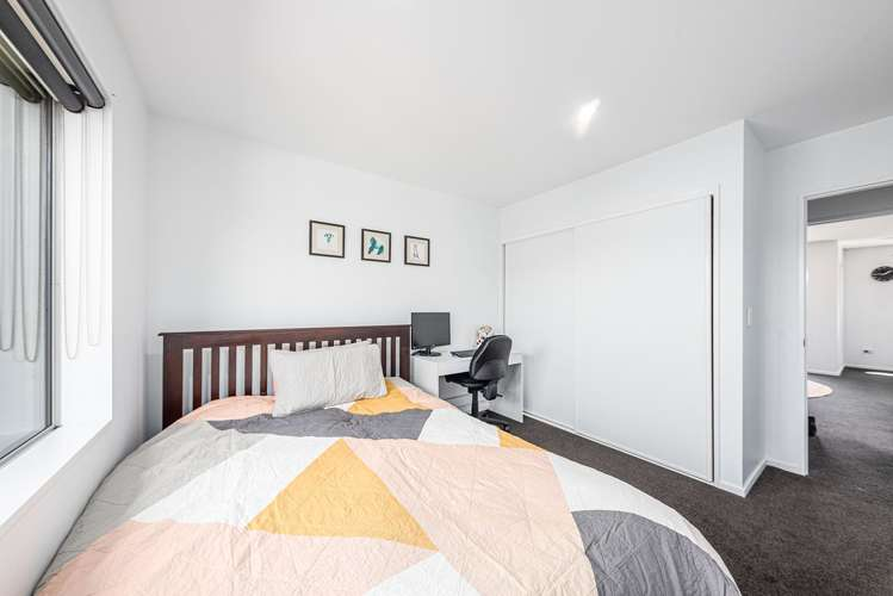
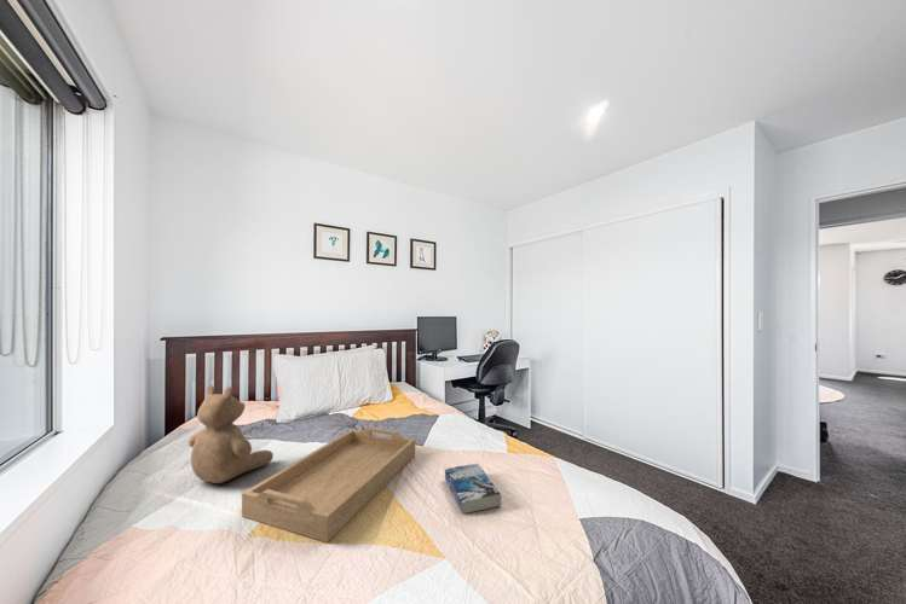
+ teddy bear [187,384,275,484]
+ book [444,463,502,515]
+ serving tray [241,426,416,544]
